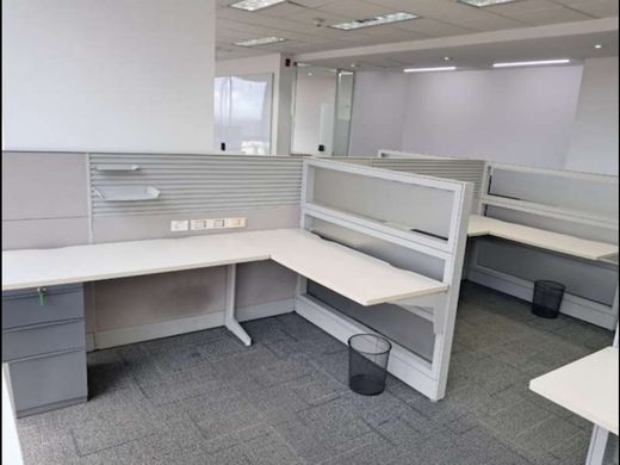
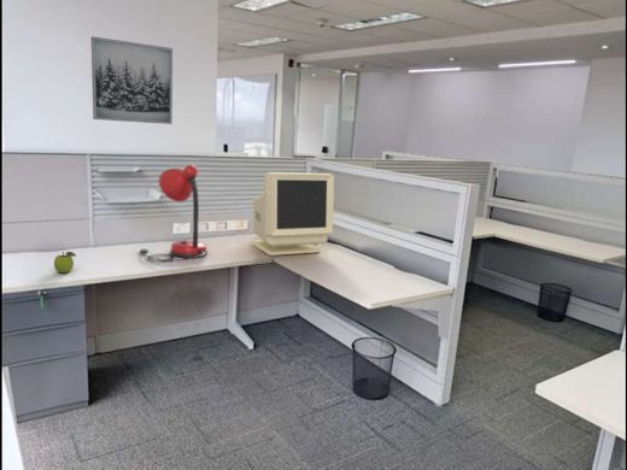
+ fruit [53,251,77,275]
+ wall art [90,35,174,125]
+ monitor [250,171,335,257]
+ desk lamp [139,164,209,264]
